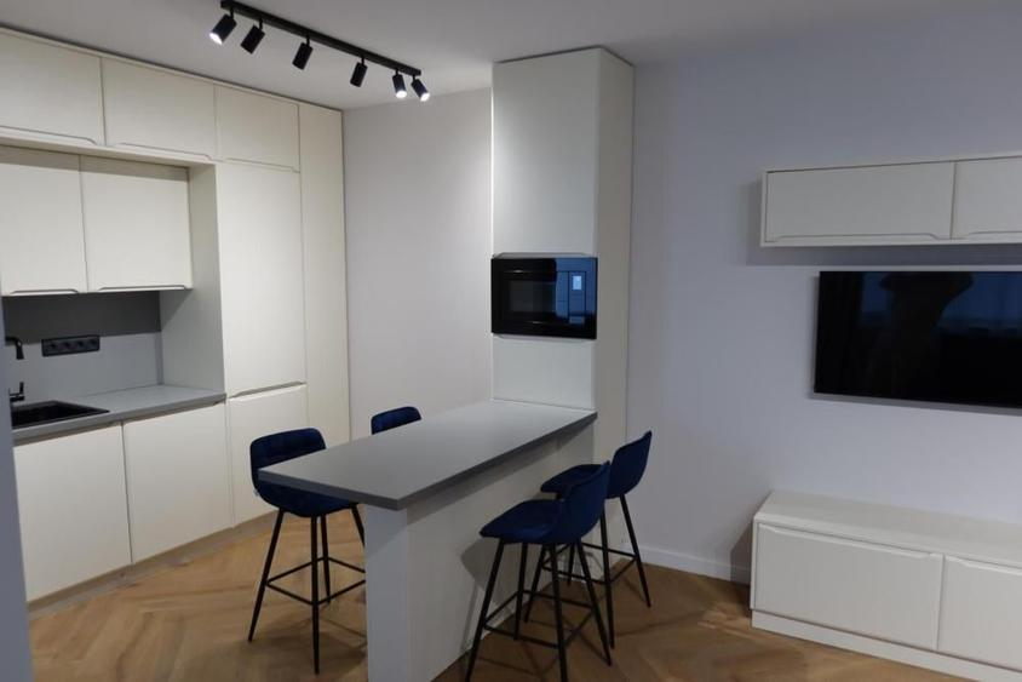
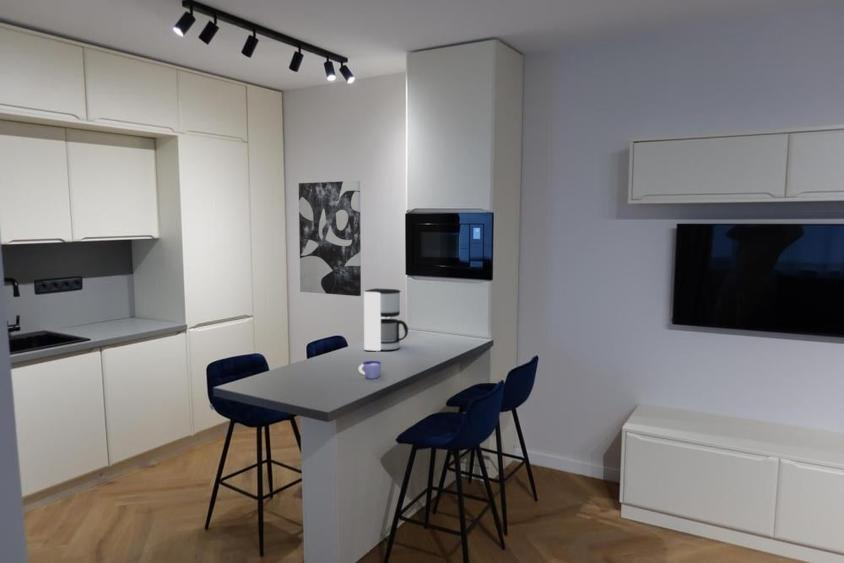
+ wall art [298,180,362,297]
+ coffee maker [363,287,409,352]
+ cup [358,360,382,380]
